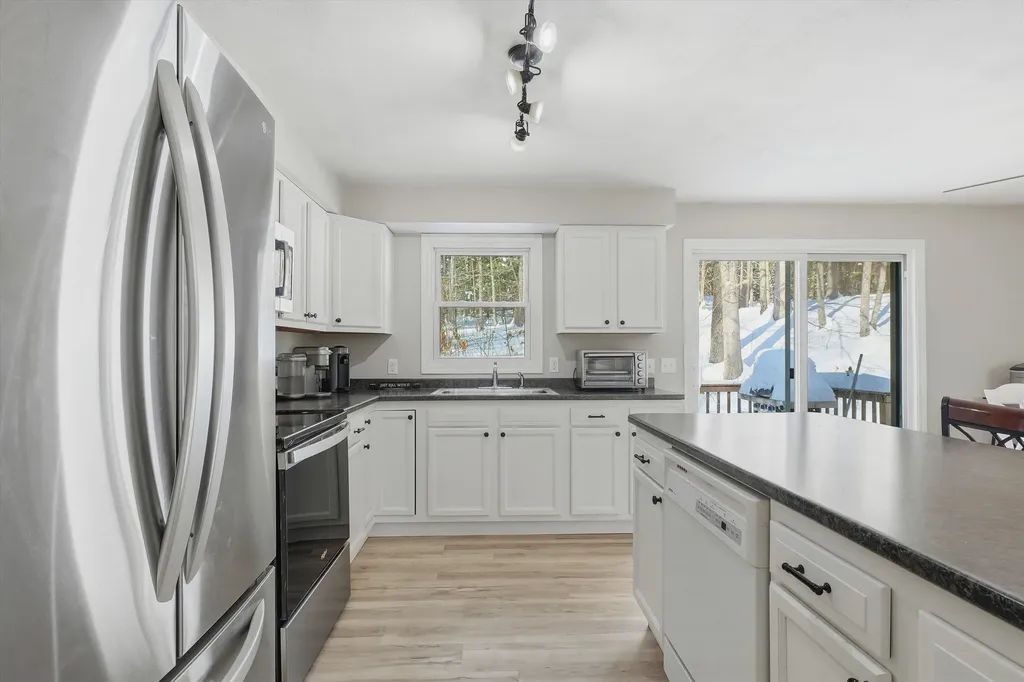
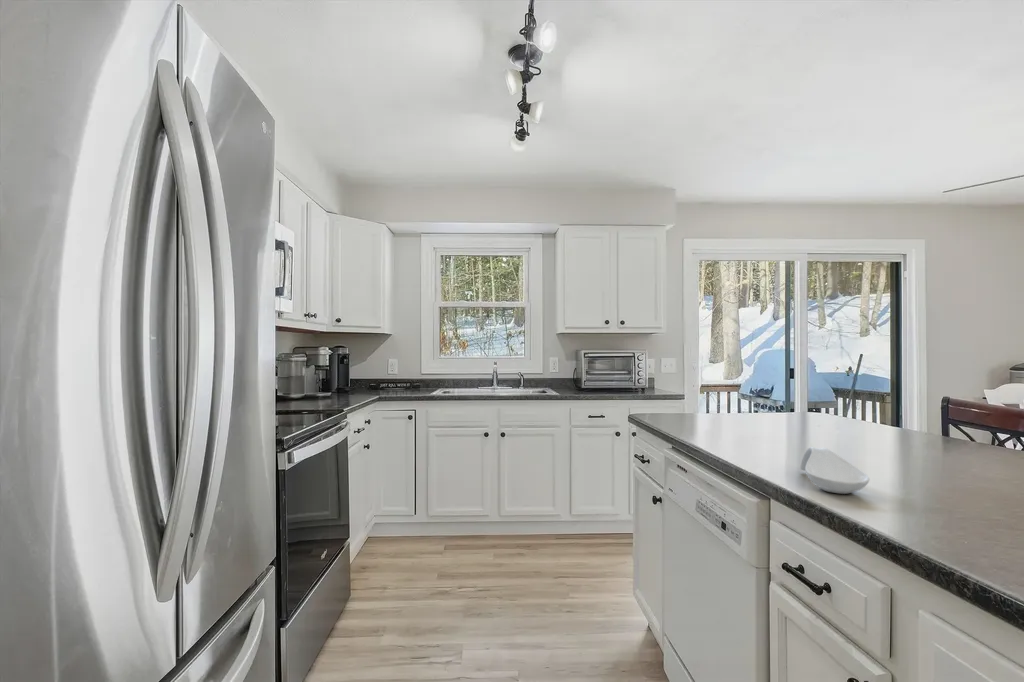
+ spoon rest [799,446,870,495]
